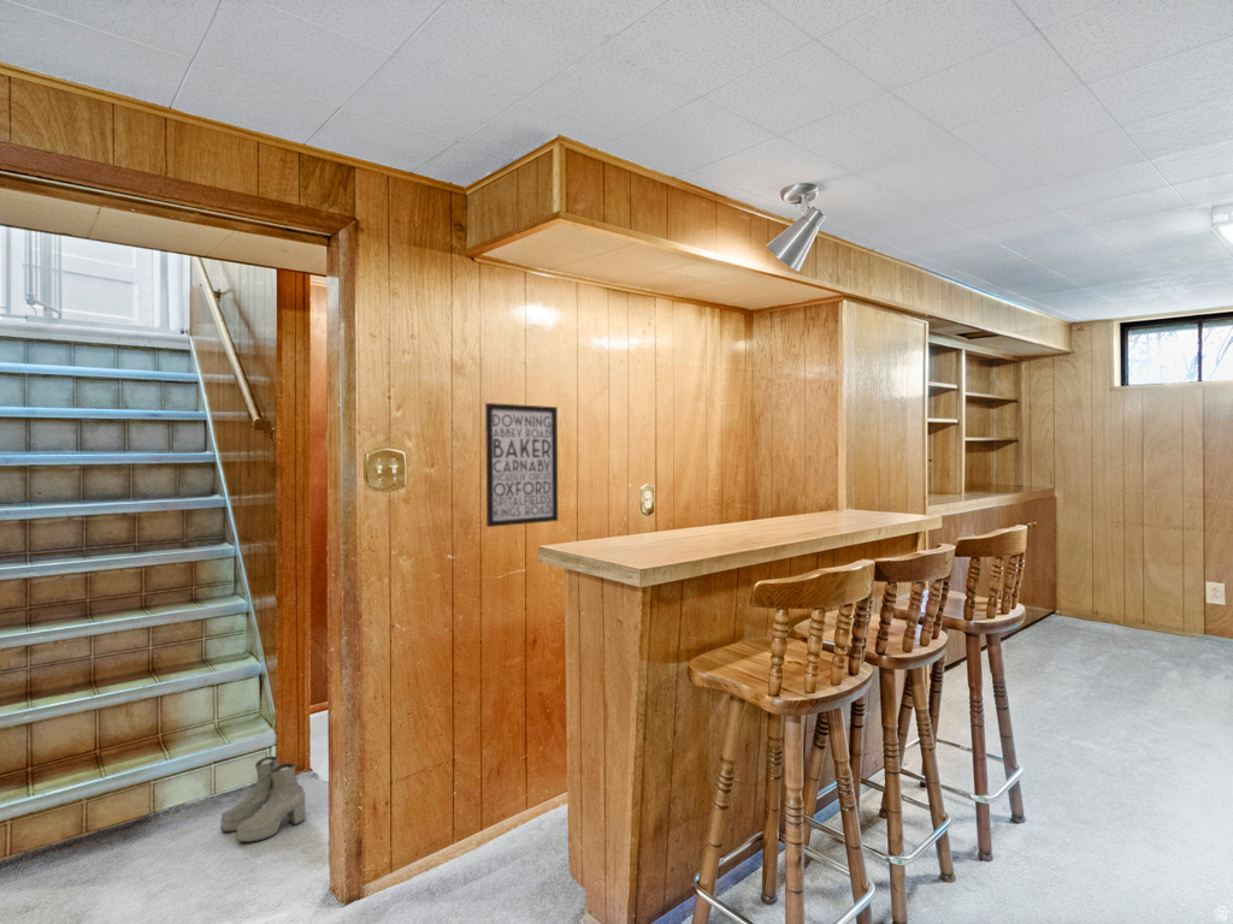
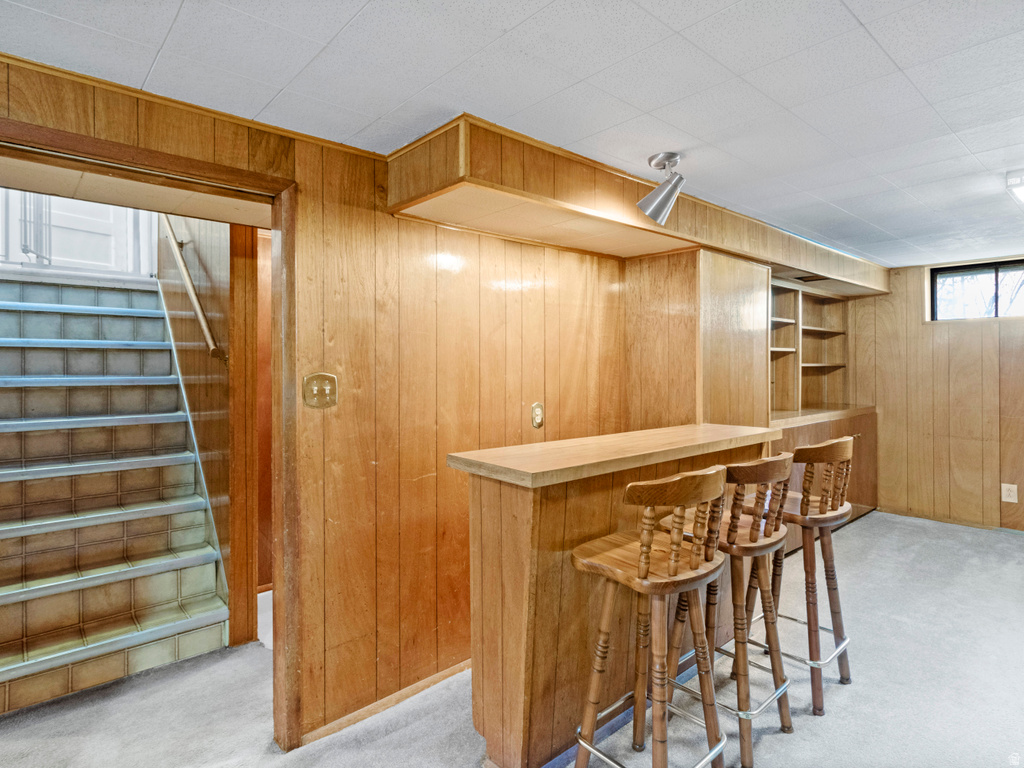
- wall art [484,402,559,528]
- boots [219,756,307,843]
